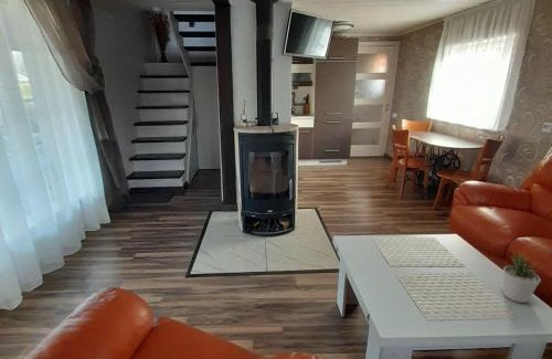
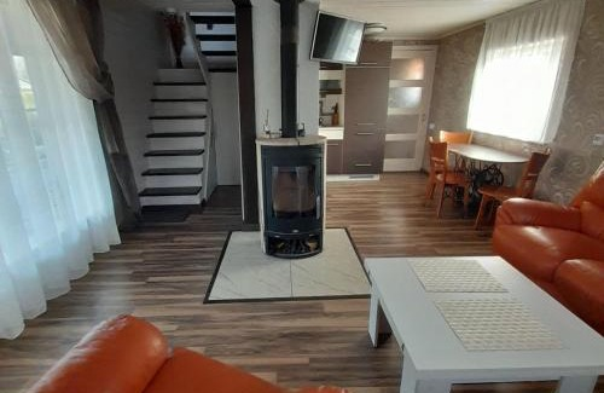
- potted plant [502,251,542,304]
